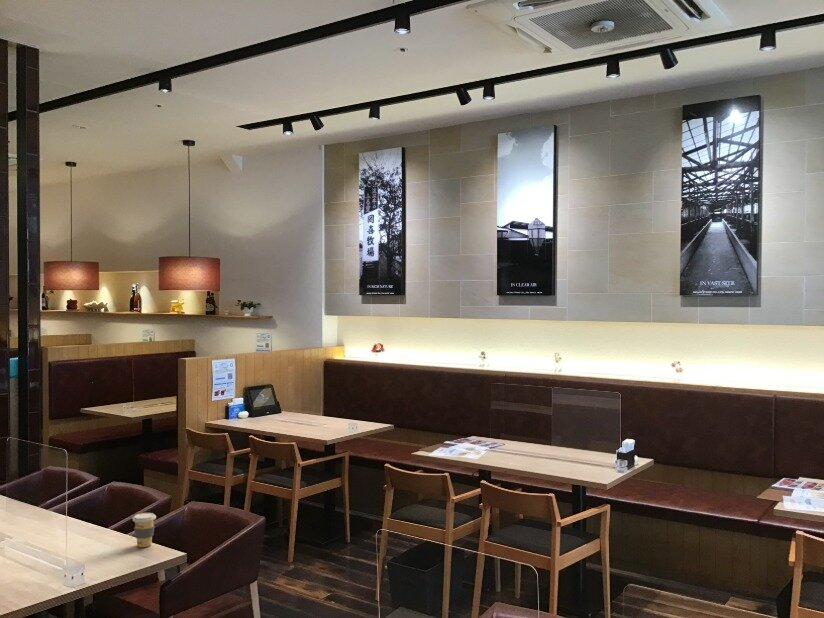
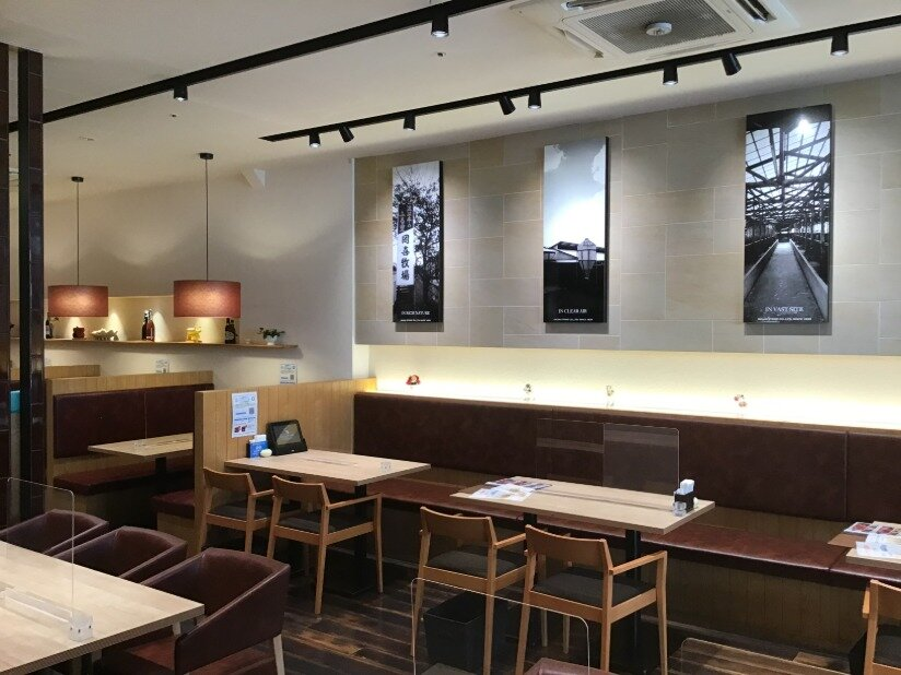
- coffee cup [132,512,157,548]
